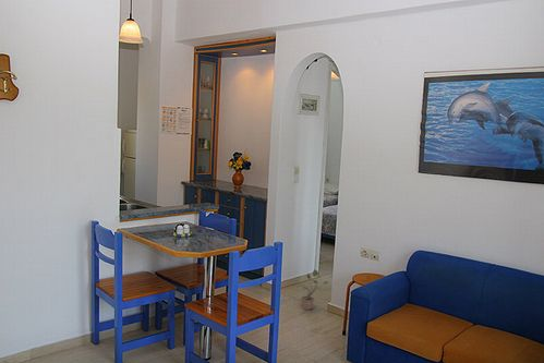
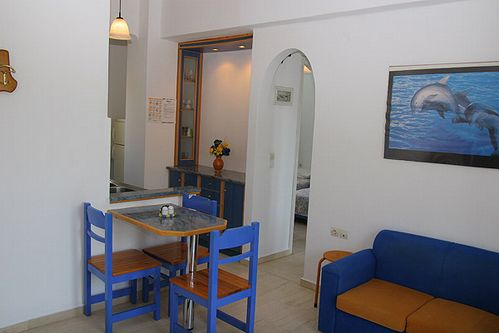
- potted plant [293,268,329,311]
